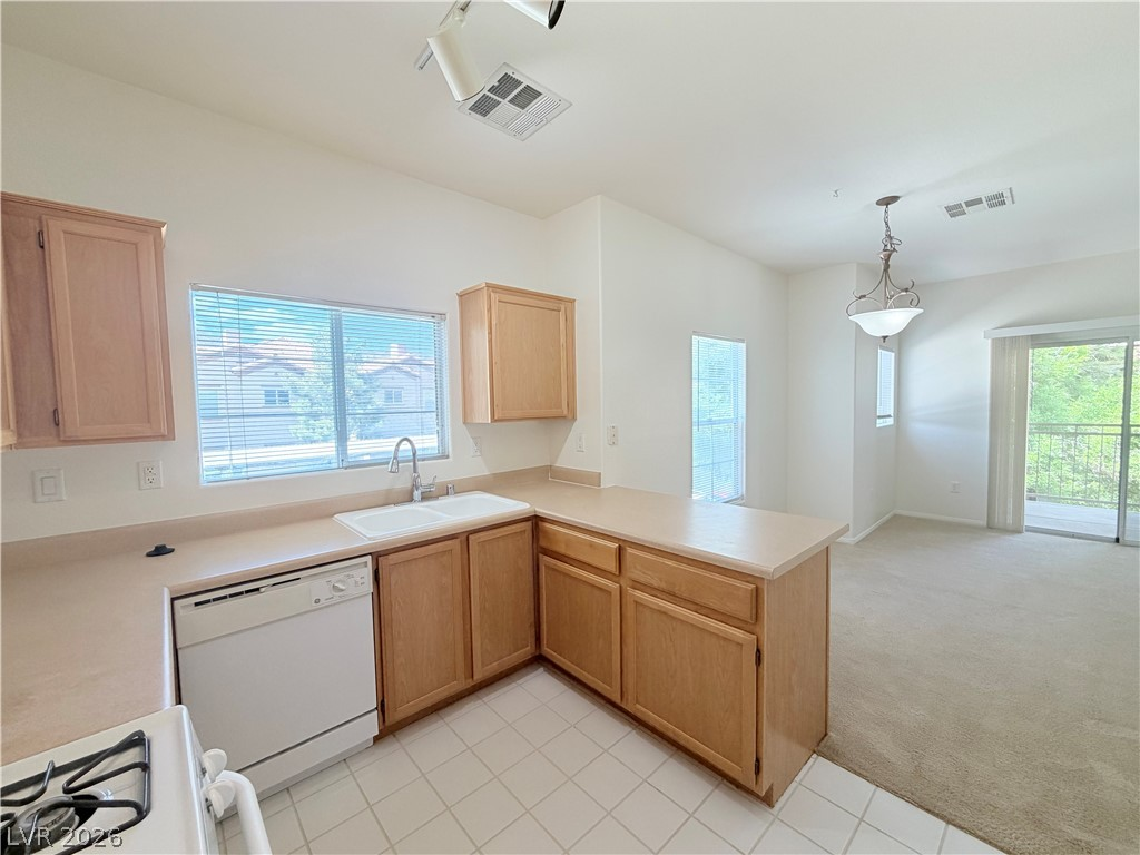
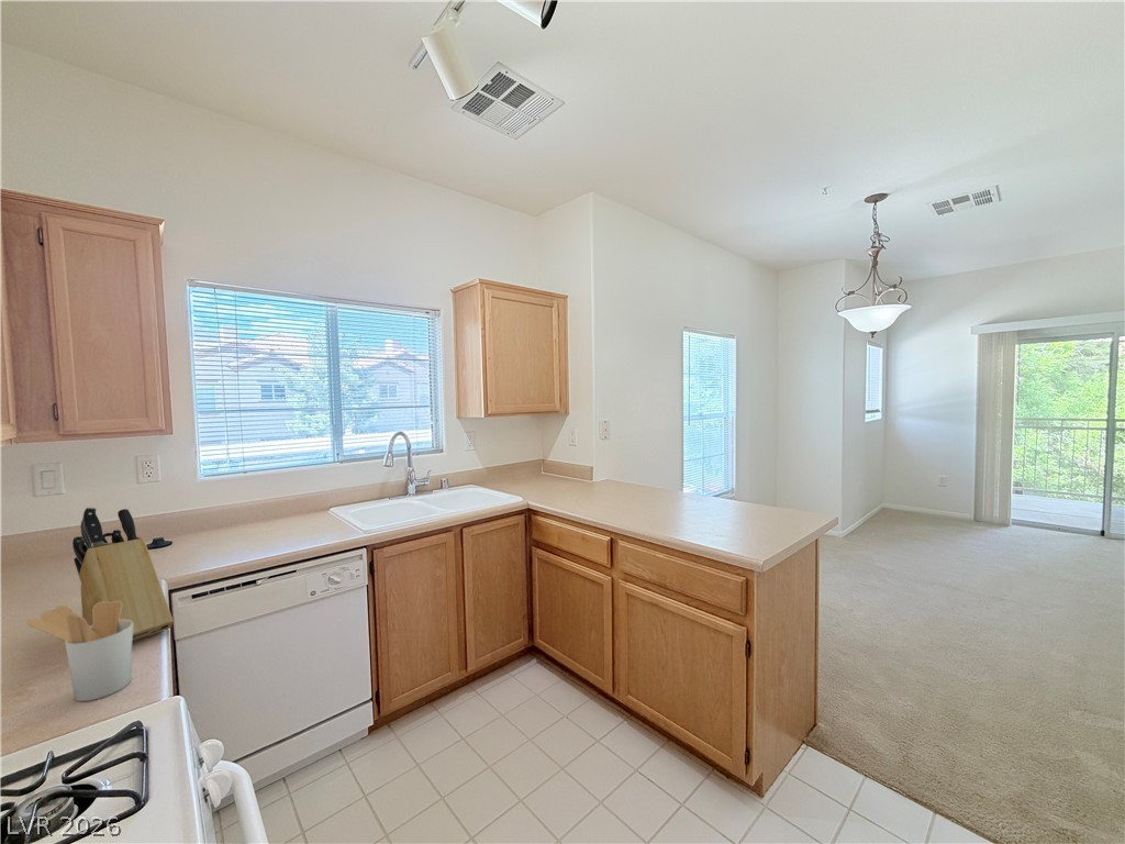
+ knife block [71,507,175,642]
+ utensil holder [25,601,133,702]
